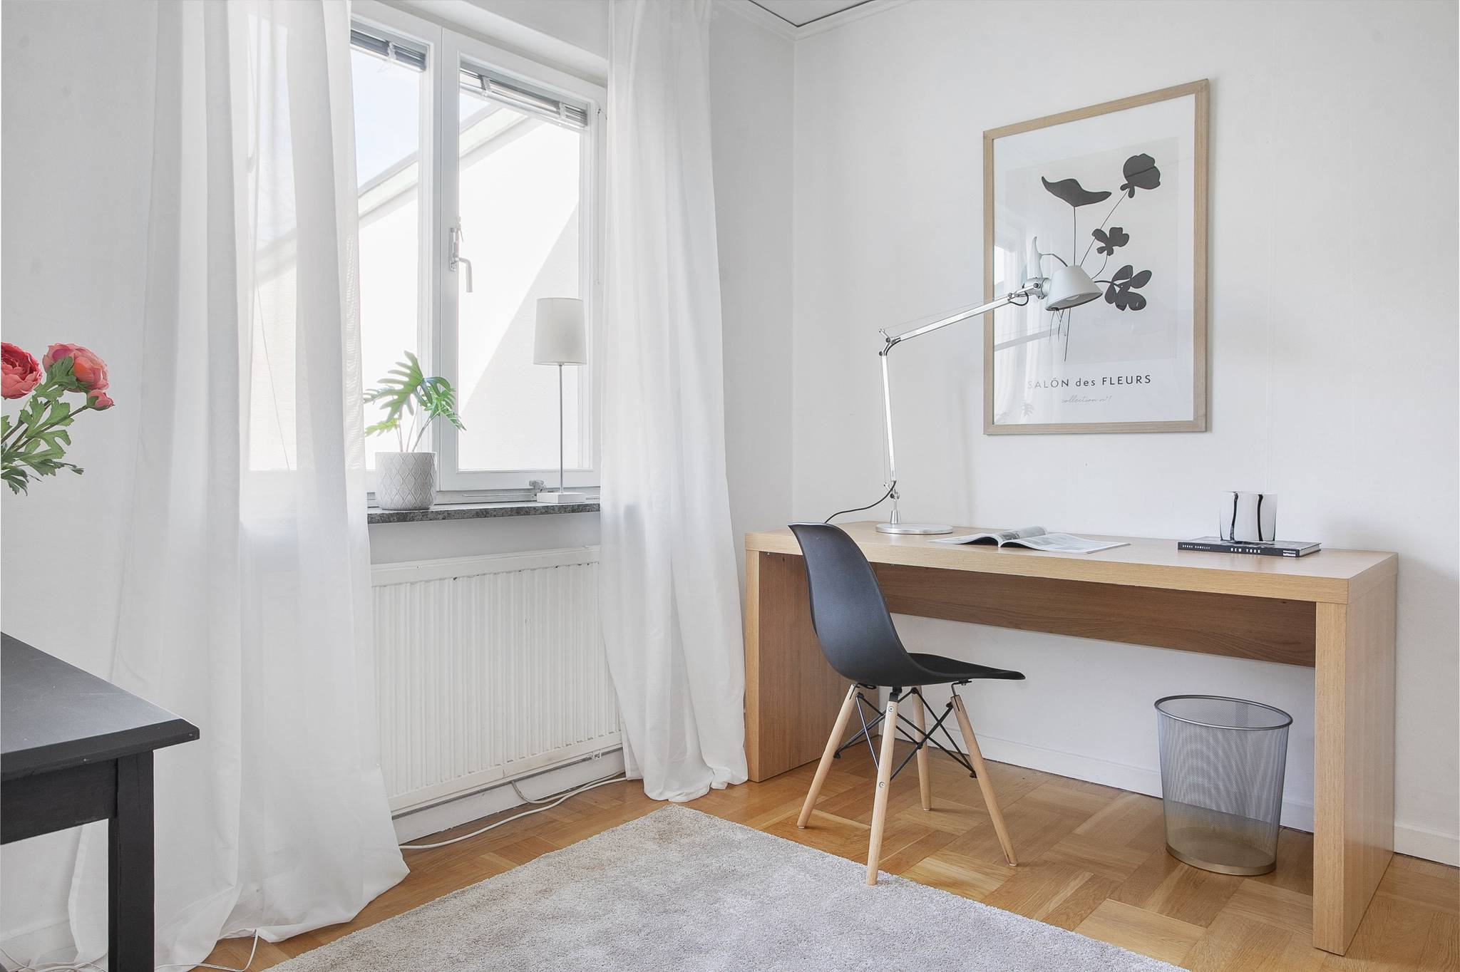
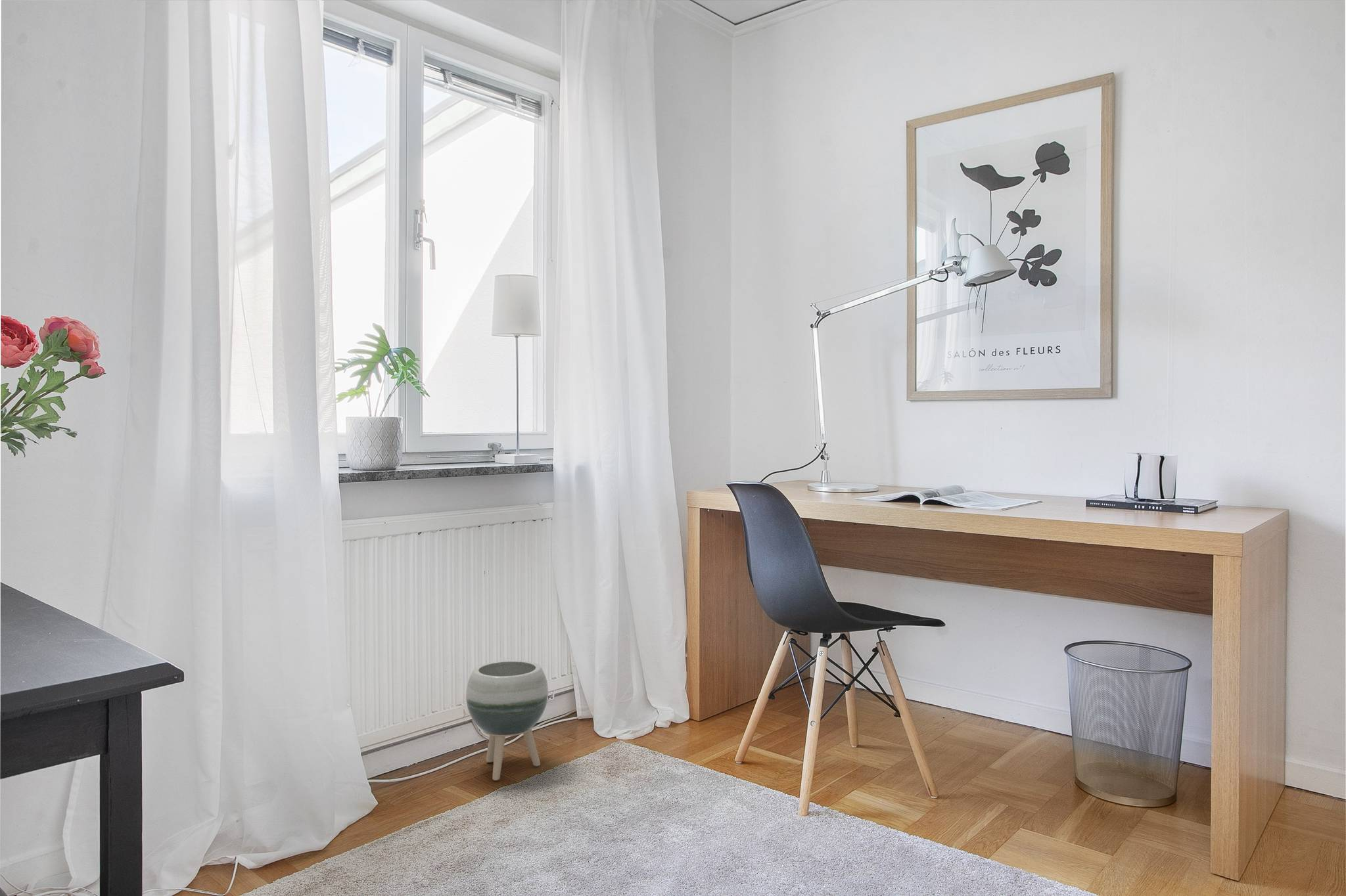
+ planter [465,660,549,781]
